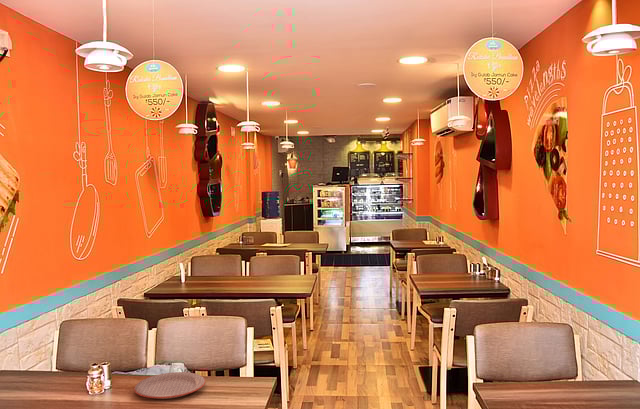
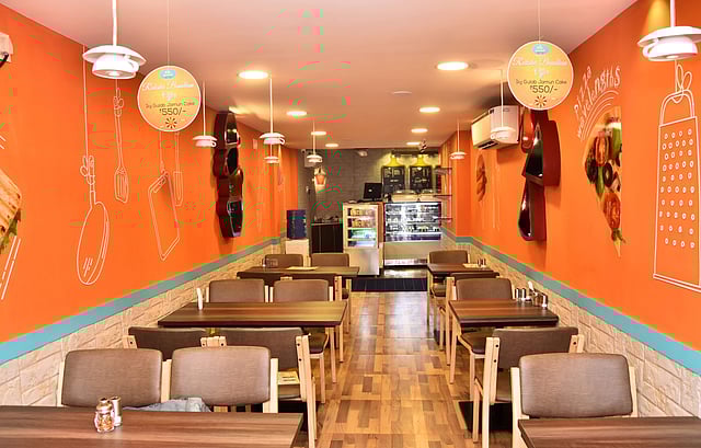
- plate [133,371,206,400]
